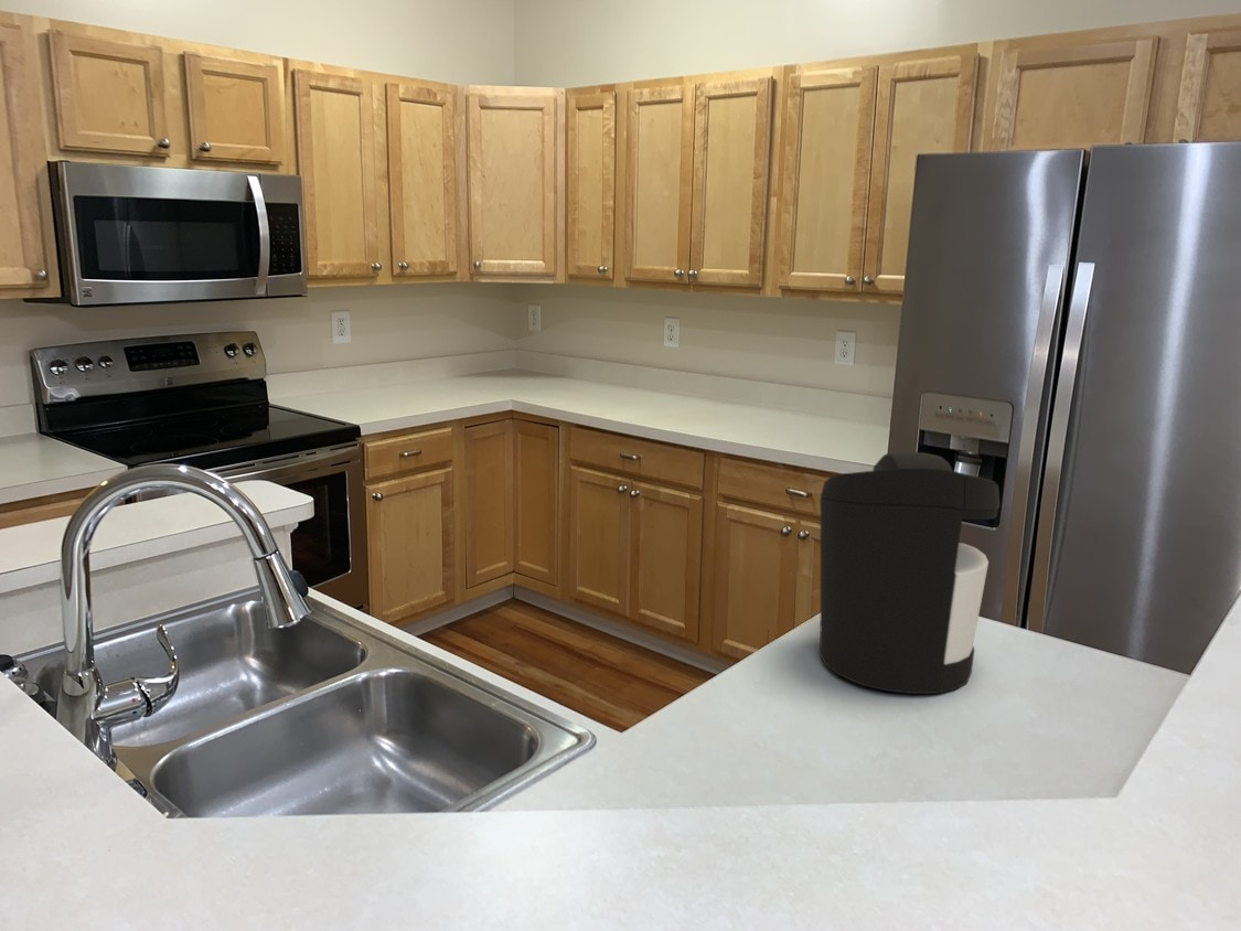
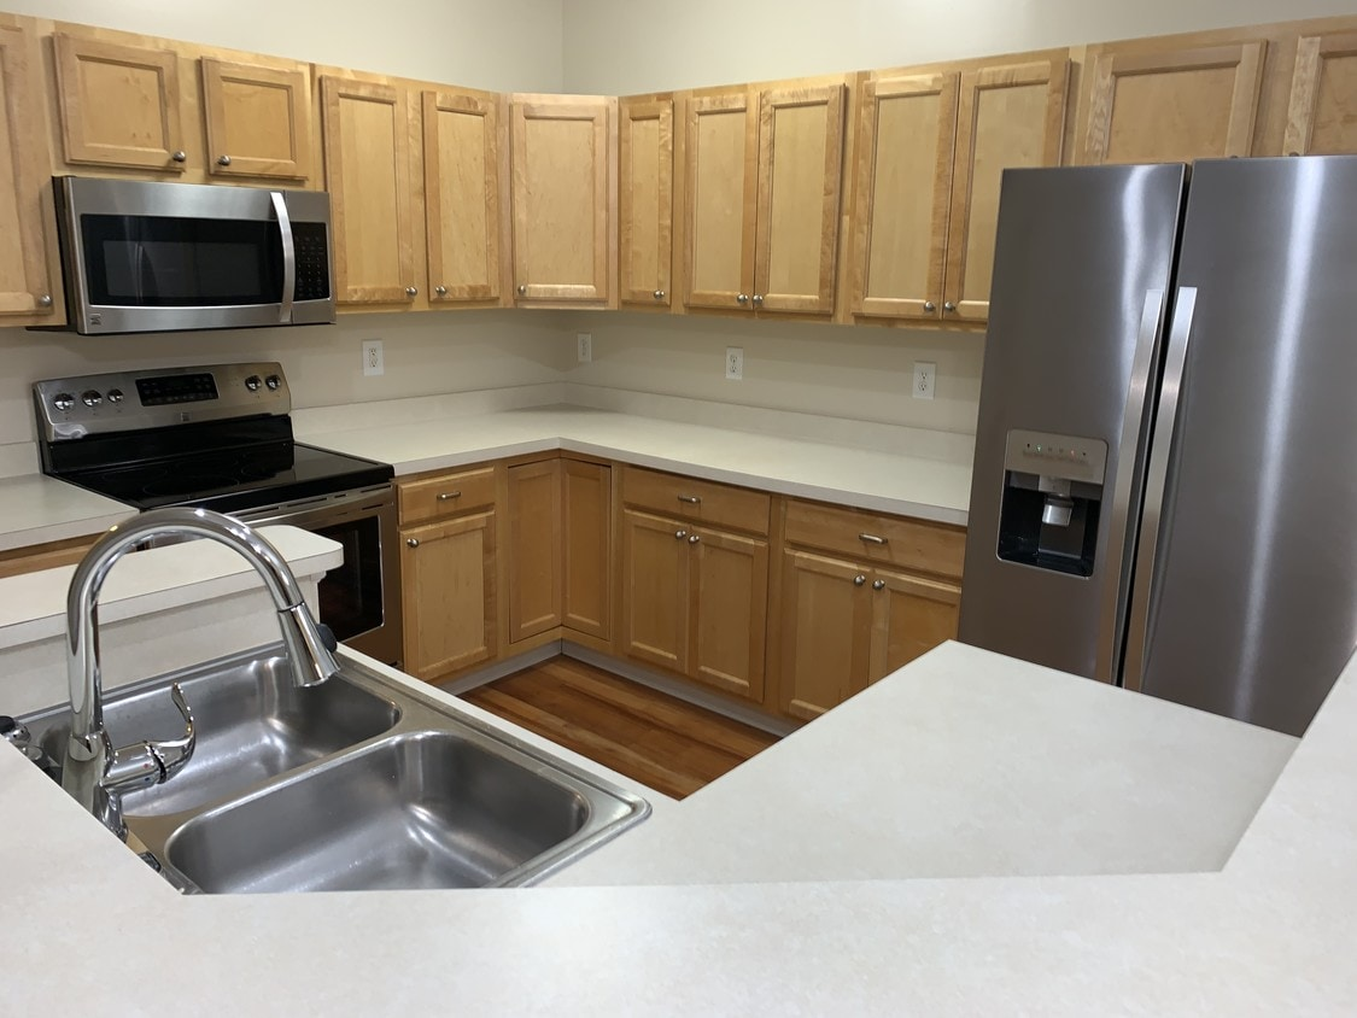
- coffee maker [819,451,1001,695]
